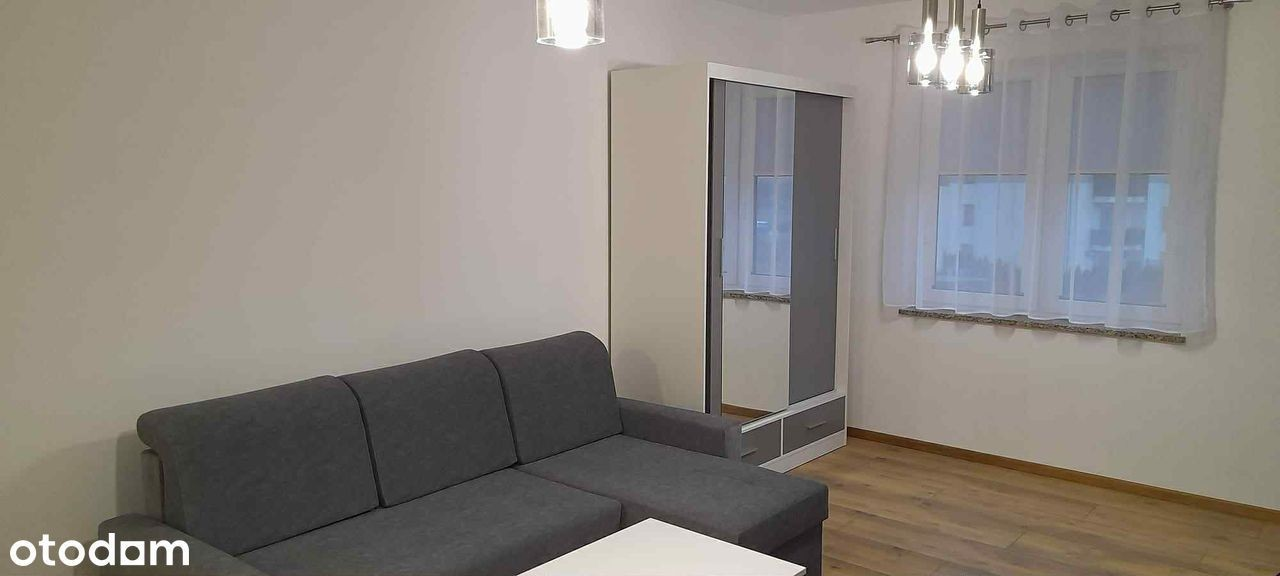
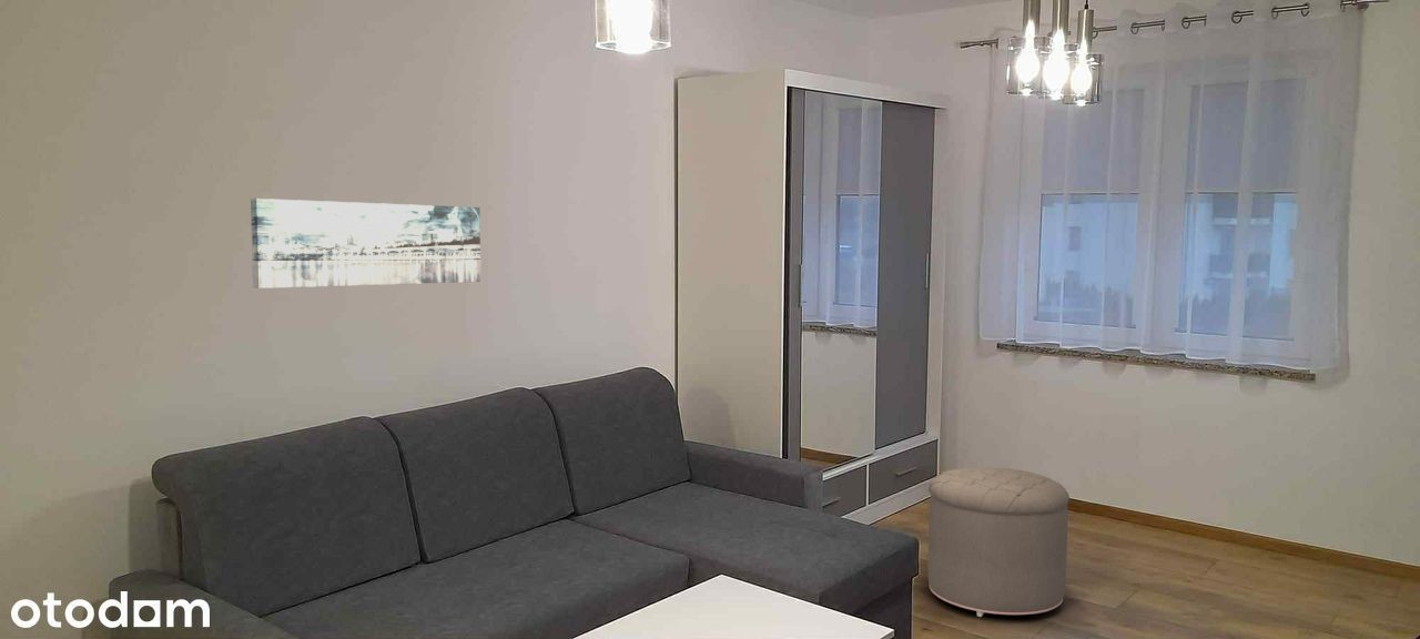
+ wall art [250,197,481,290]
+ ottoman [926,467,1071,618]
